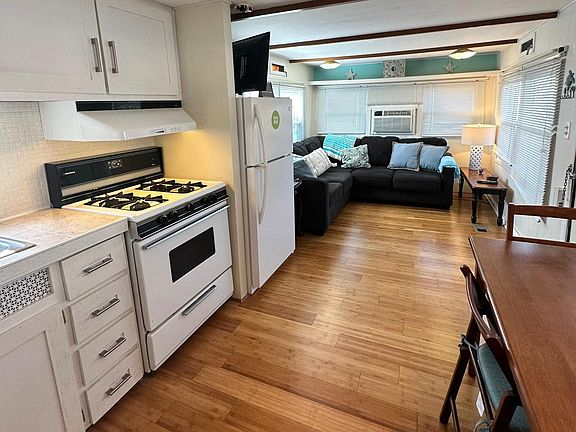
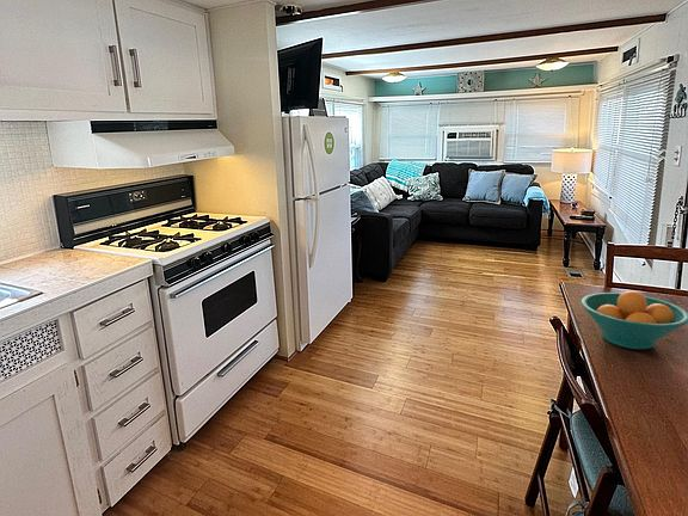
+ fruit bowl [580,289,688,350]
